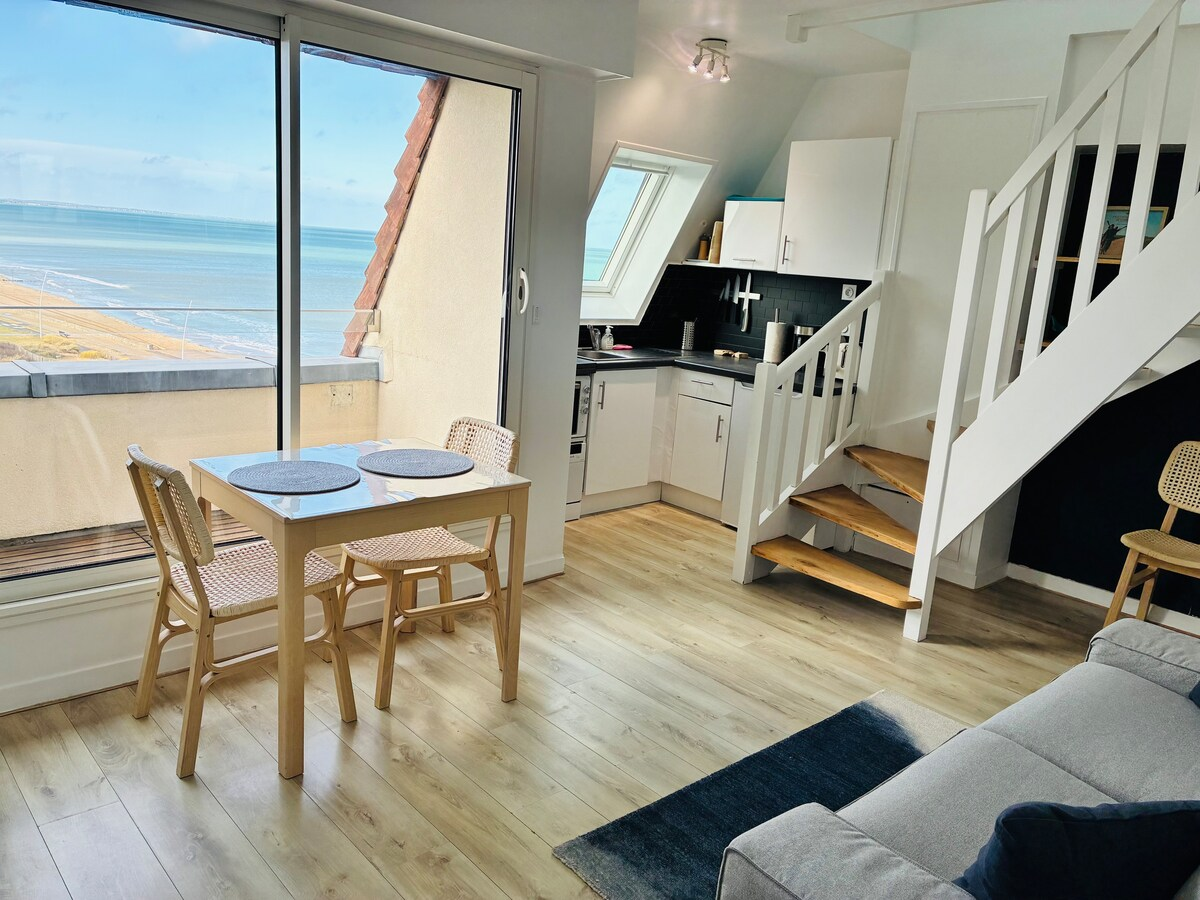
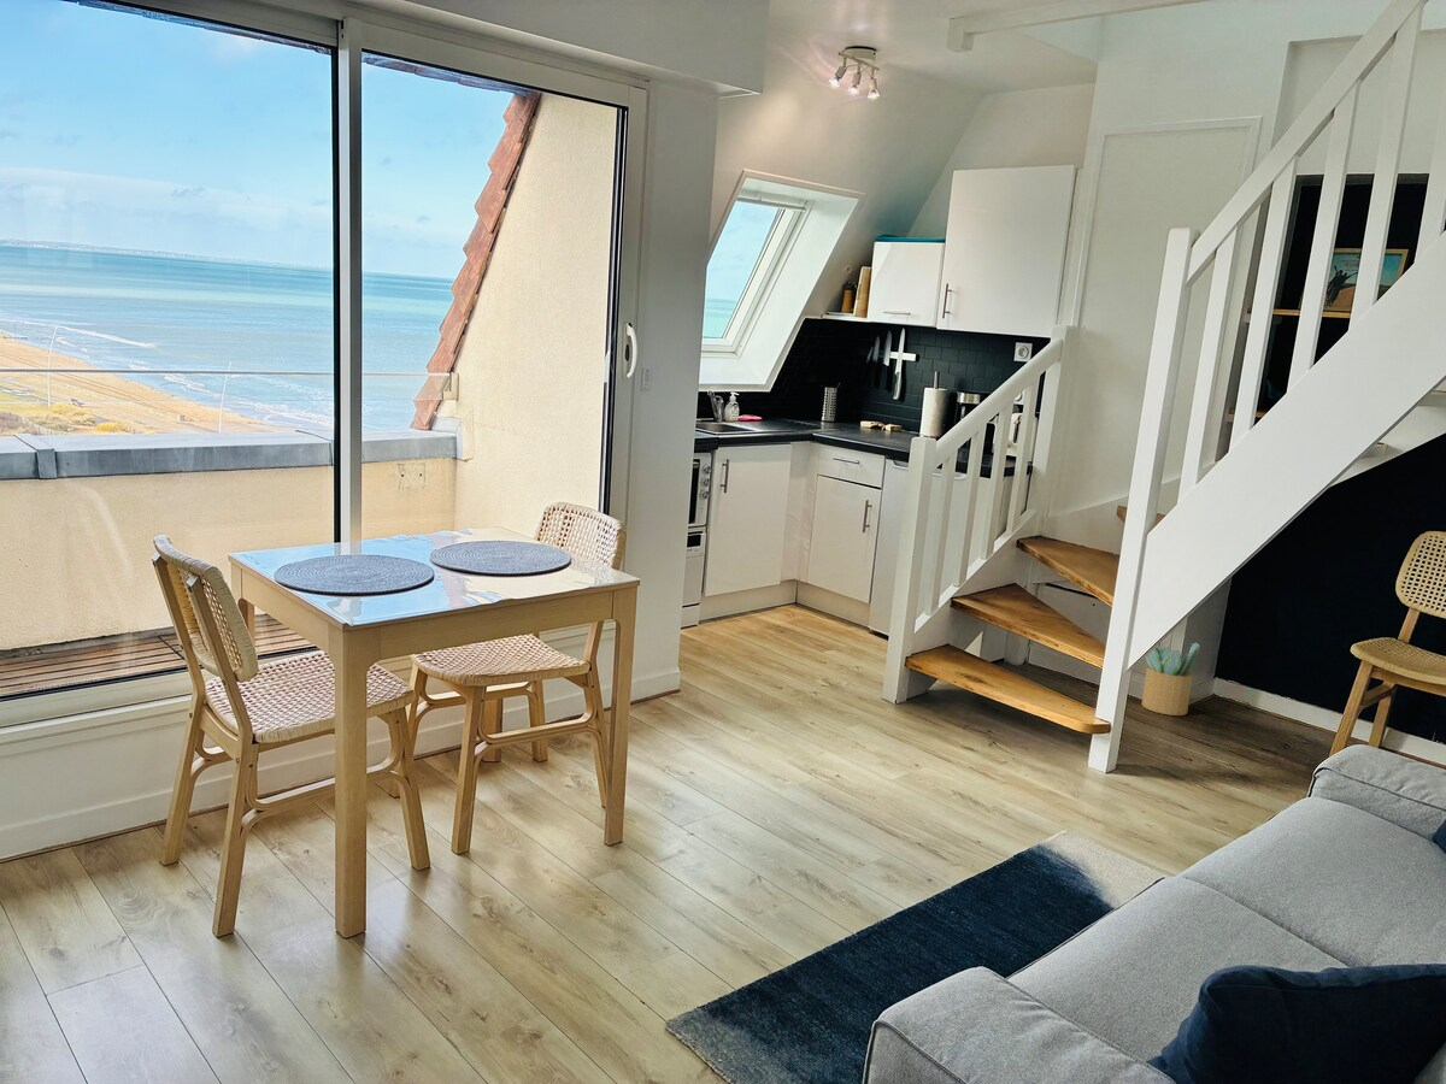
+ potted plant [1141,642,1200,717]
